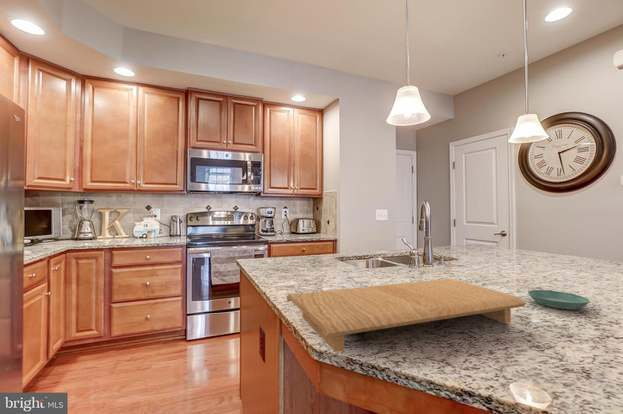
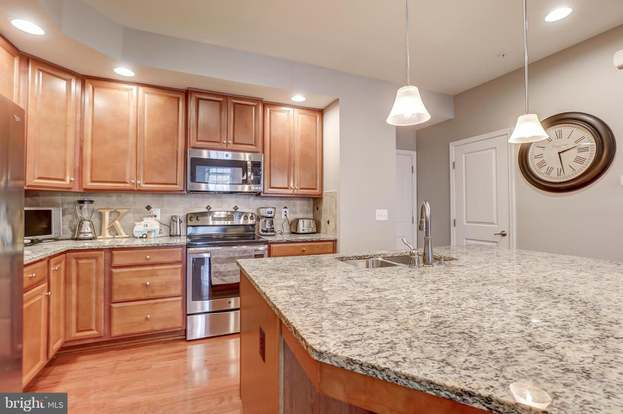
- saucer [527,289,591,310]
- cutting board [286,278,527,353]
